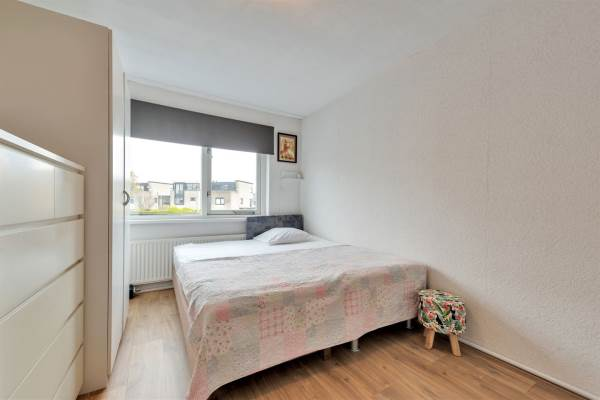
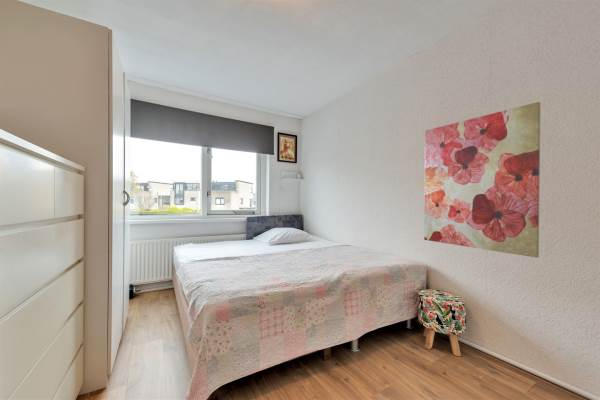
+ wall art [423,101,541,259]
